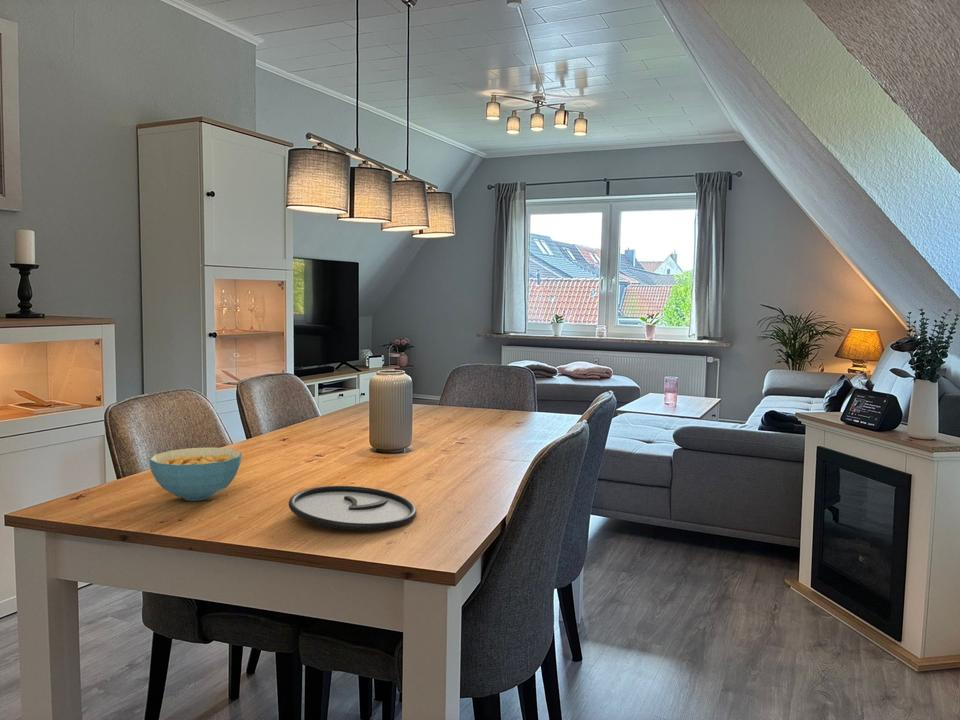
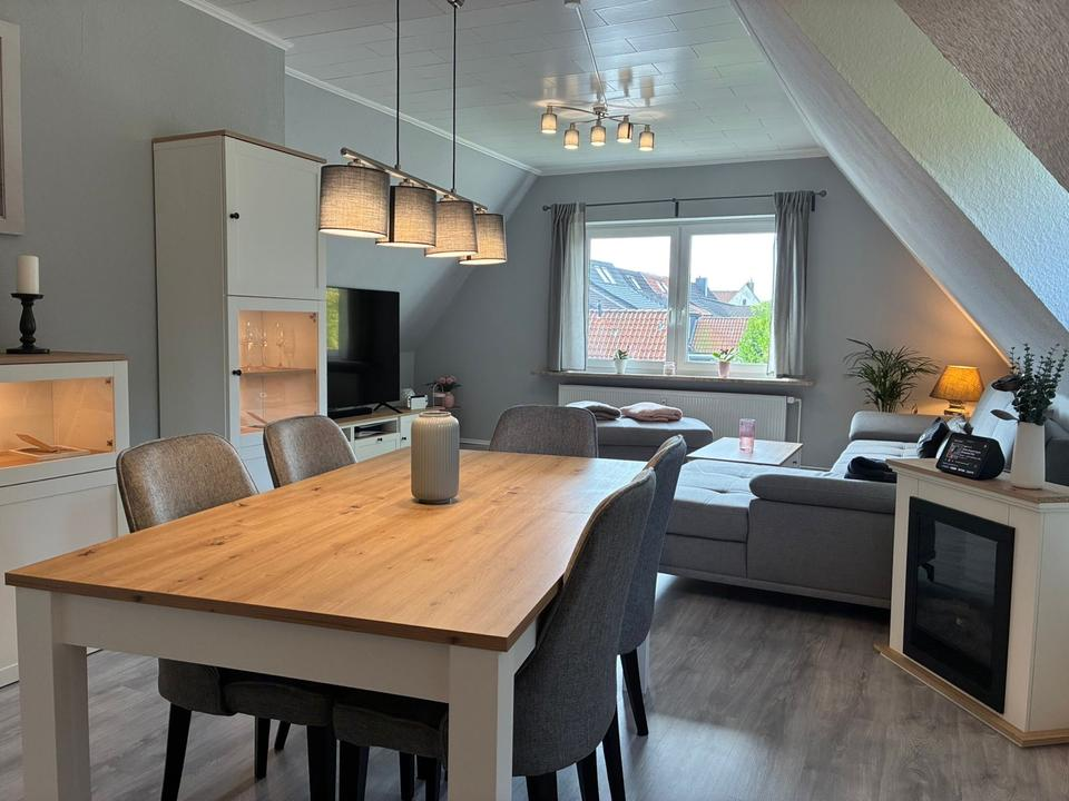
- cereal bowl [148,446,243,502]
- plate [288,485,417,531]
